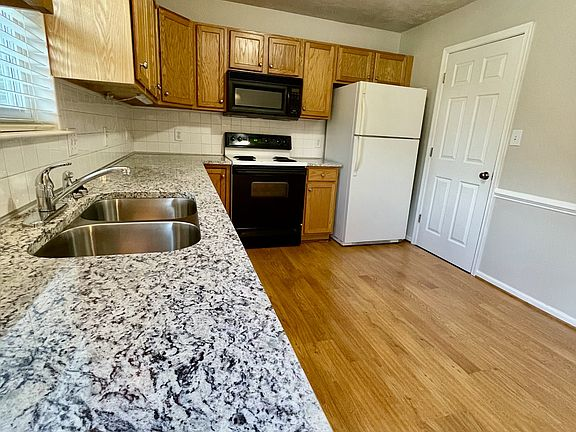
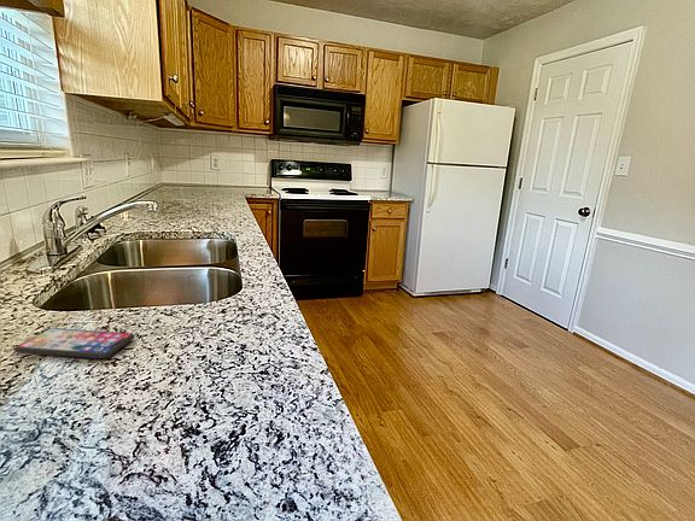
+ smartphone [13,327,135,359]
